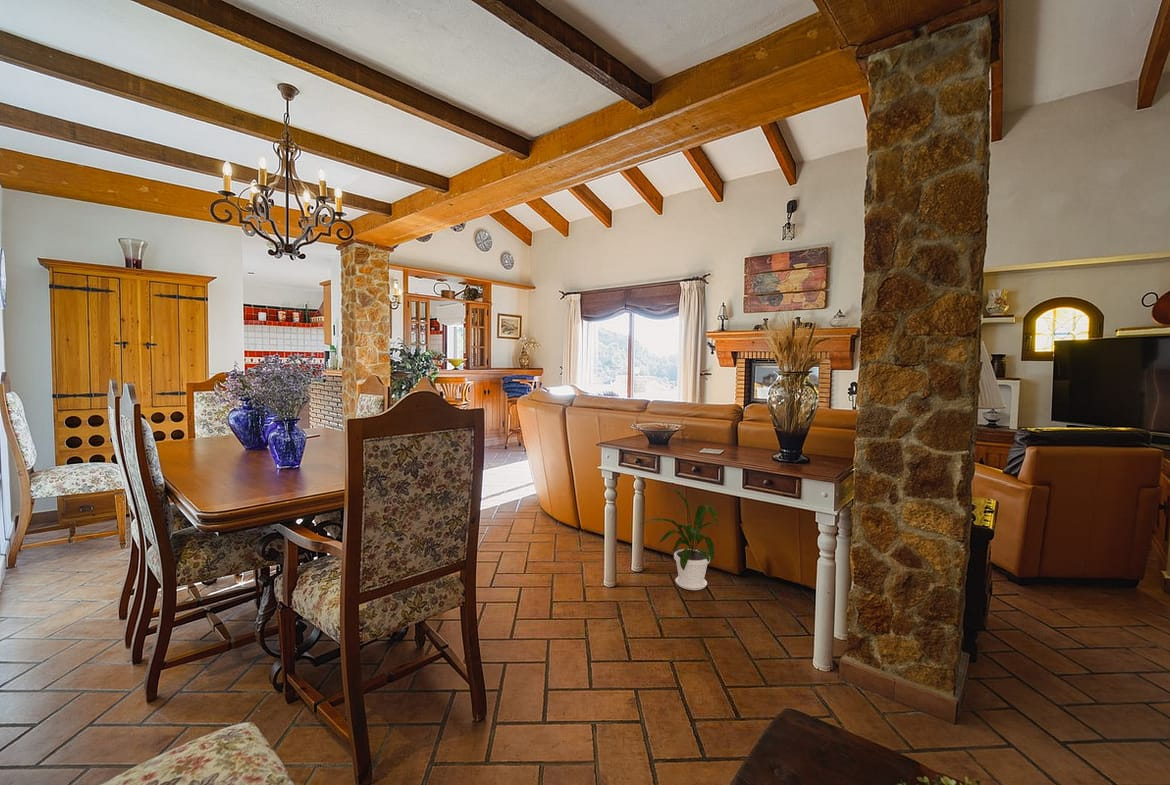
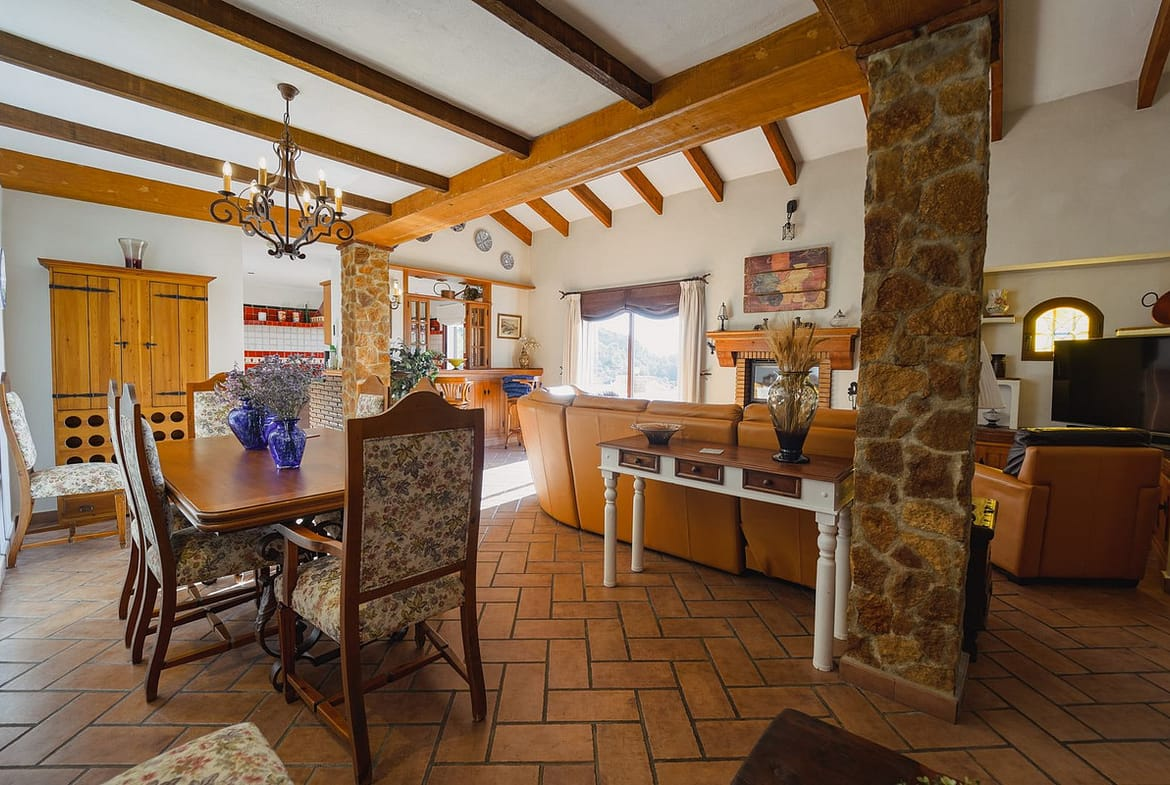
- house plant [639,486,719,591]
